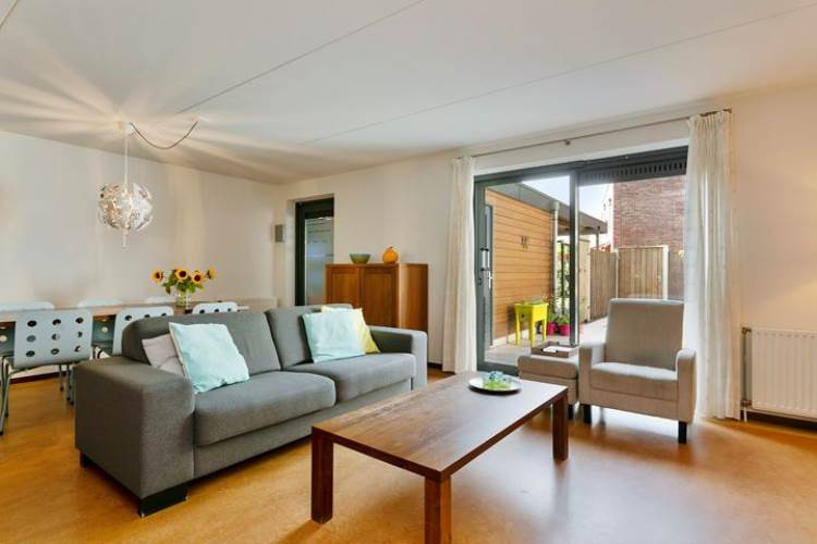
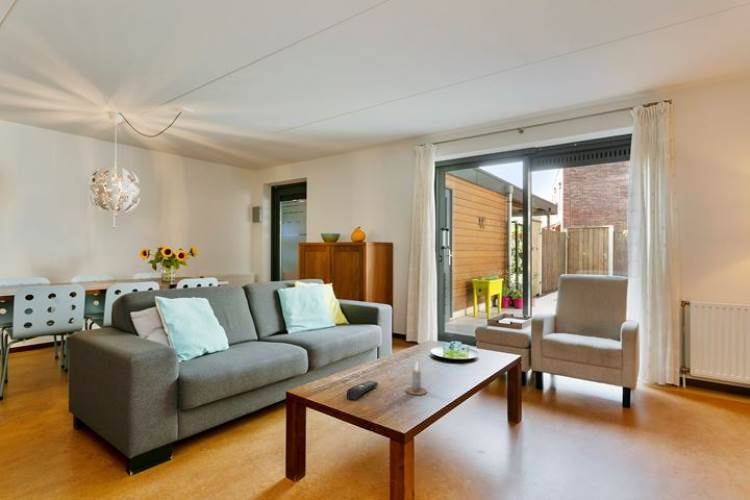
+ candle [405,361,428,396]
+ remote control [346,380,379,401]
